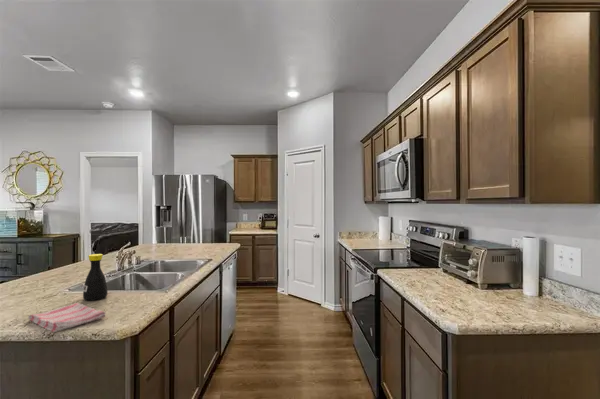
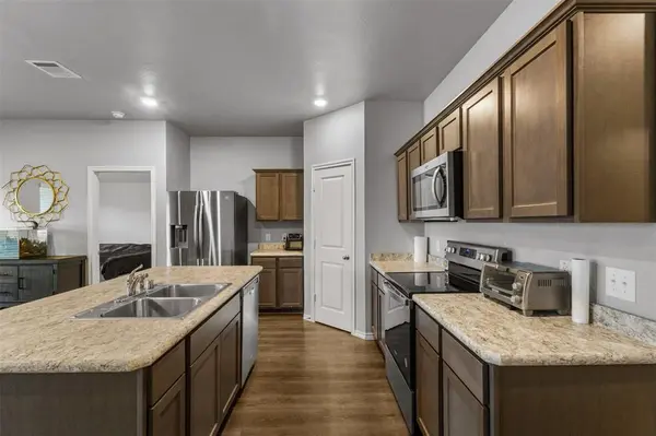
- dish towel [27,302,107,333]
- bottle [82,253,108,302]
